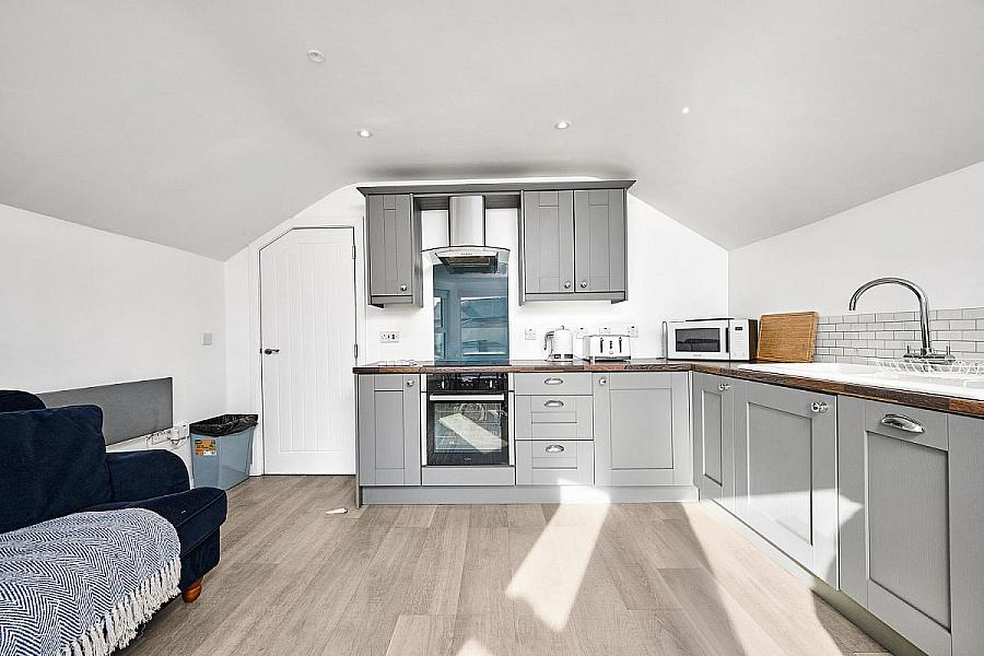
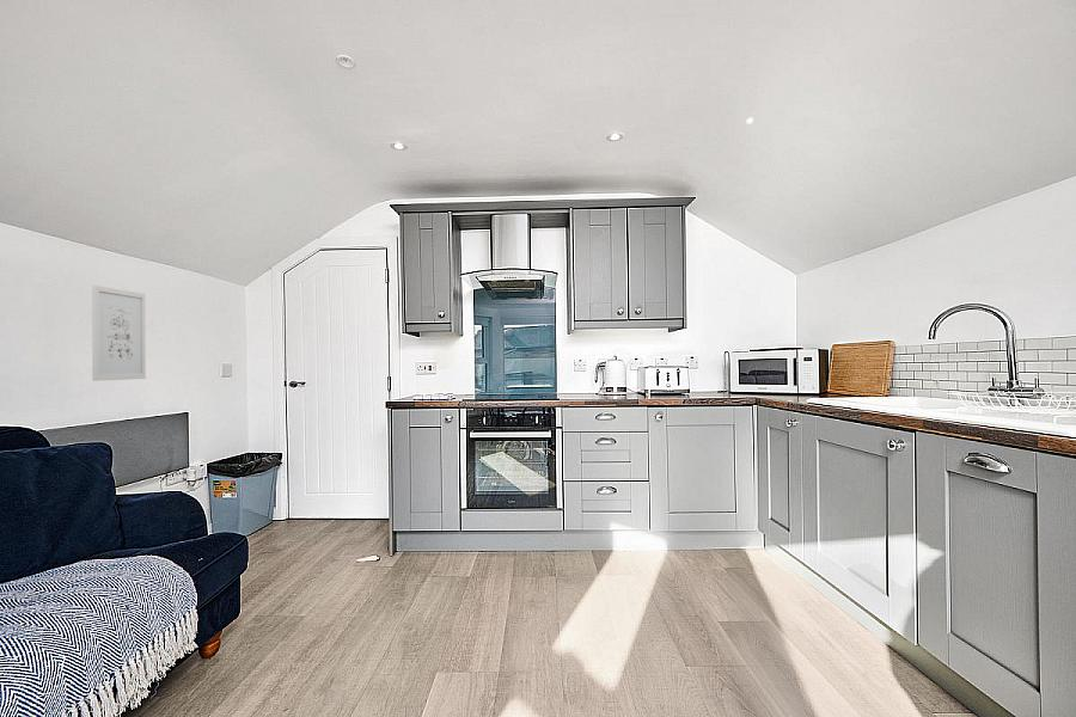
+ wall art [91,284,147,382]
